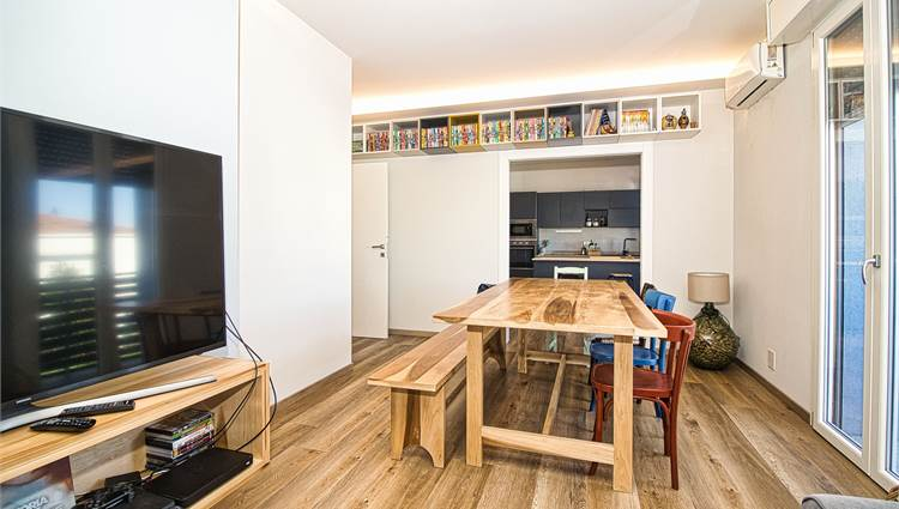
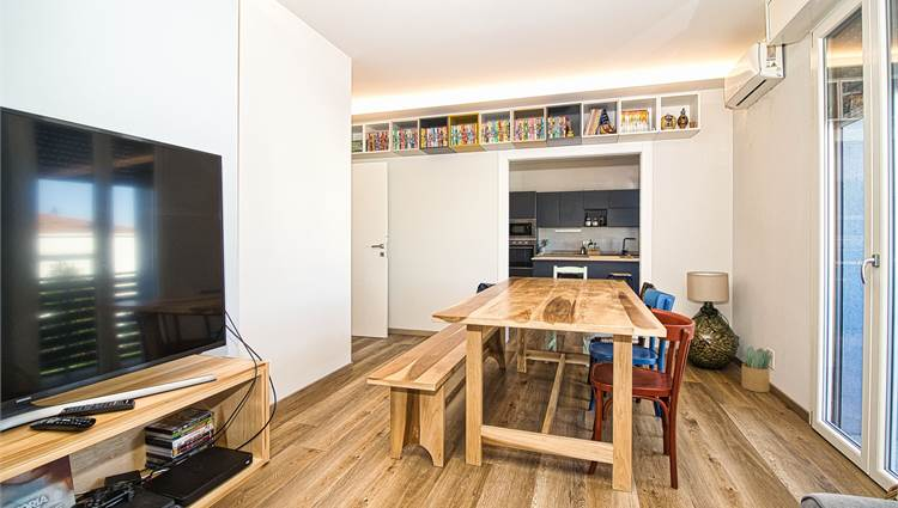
+ potted plant [740,345,773,393]
